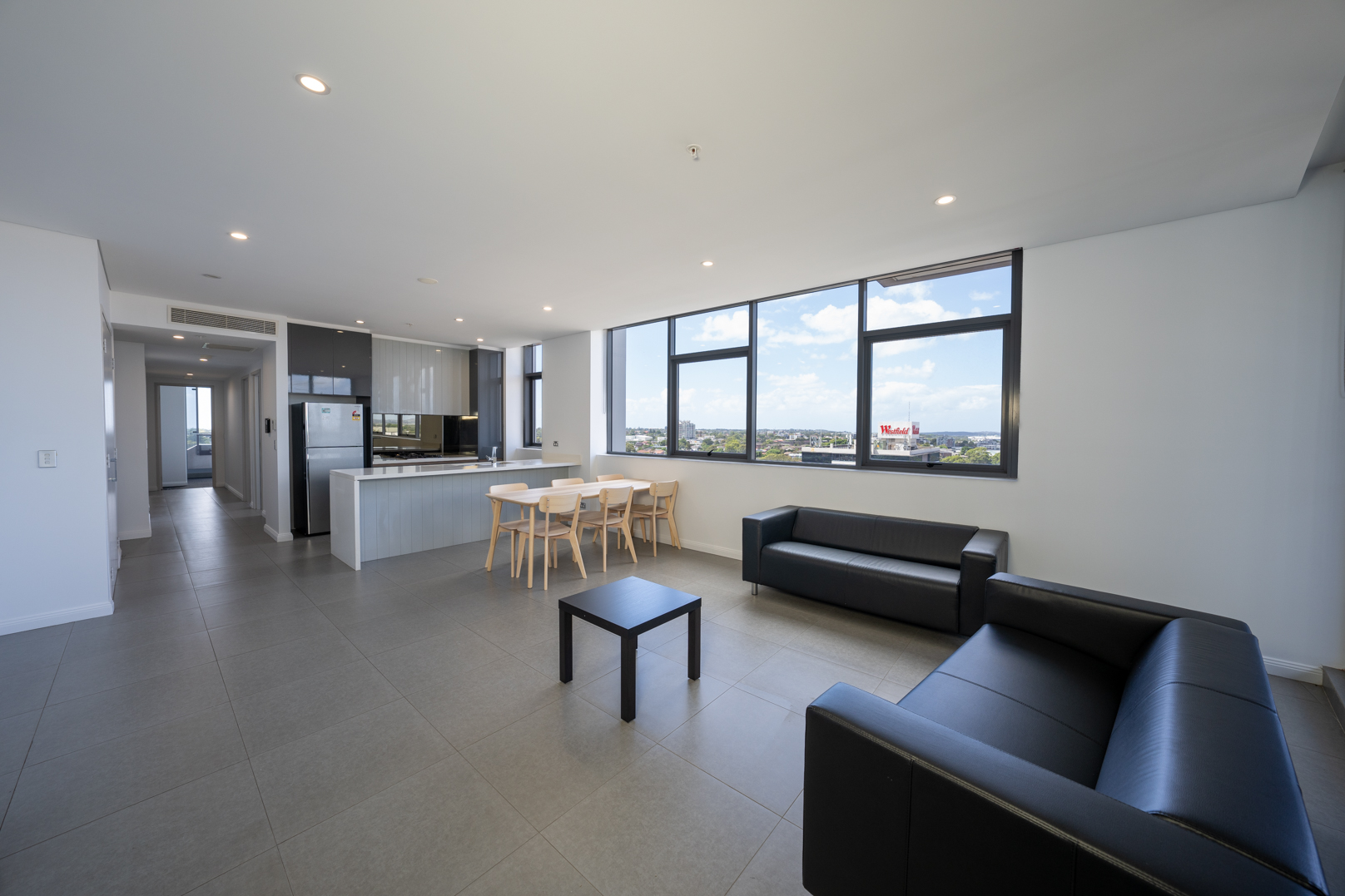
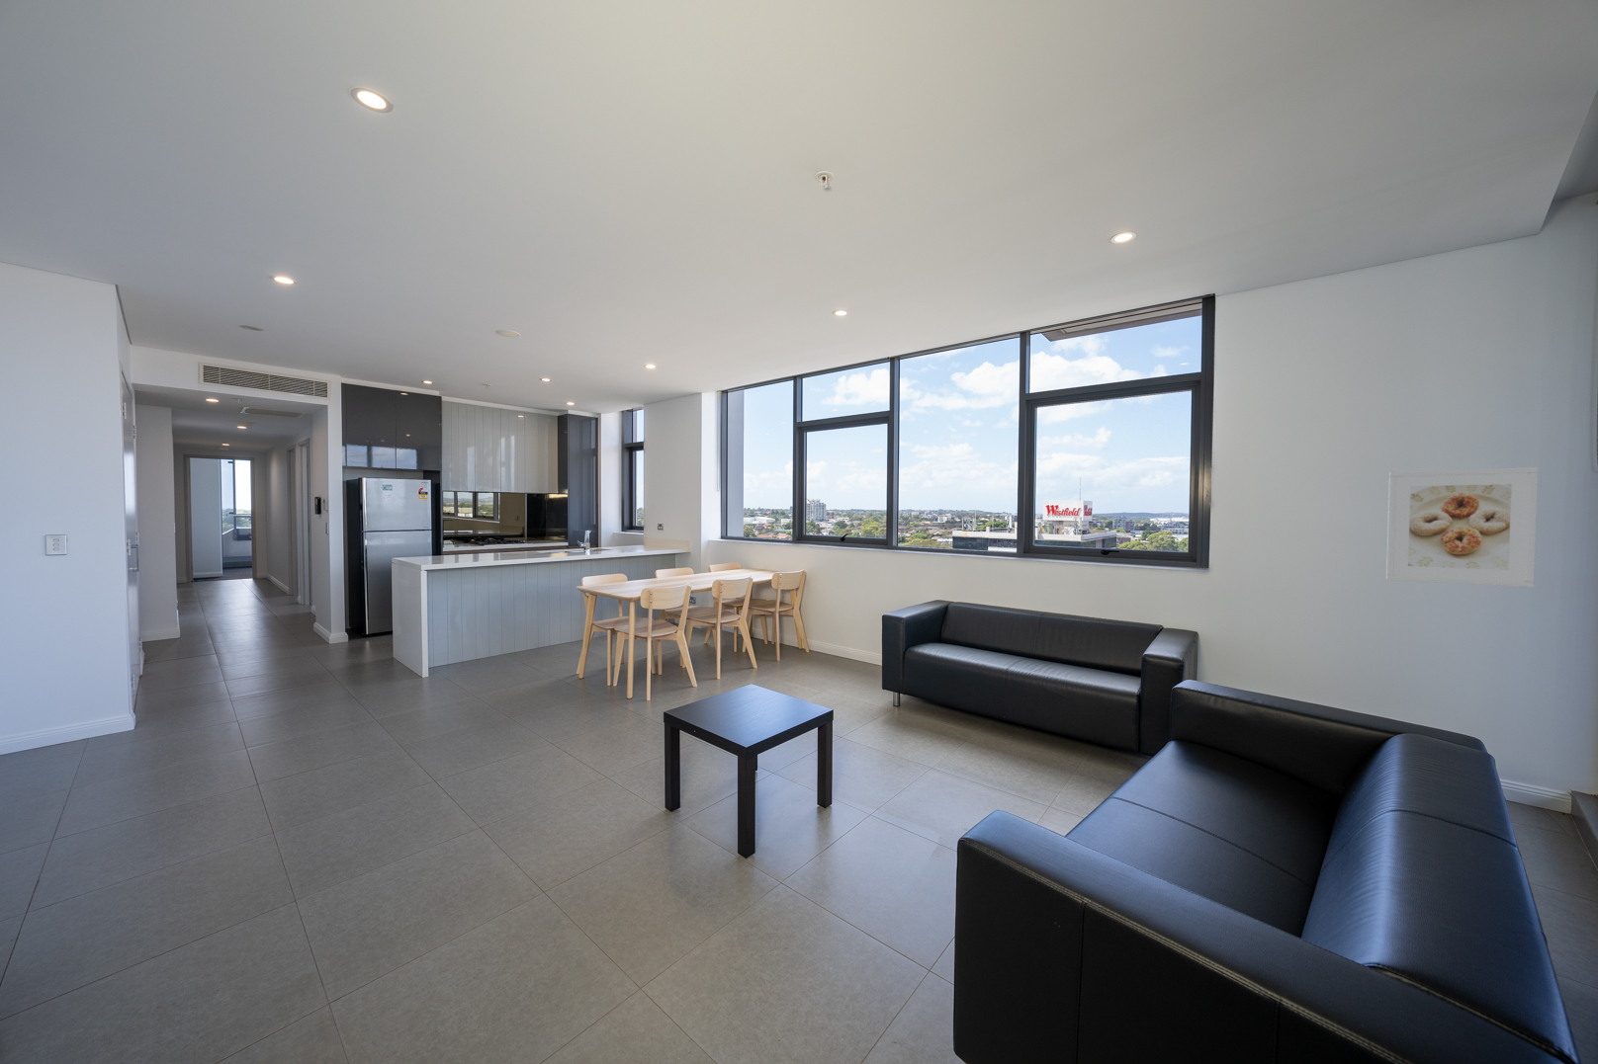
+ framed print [1385,467,1539,589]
